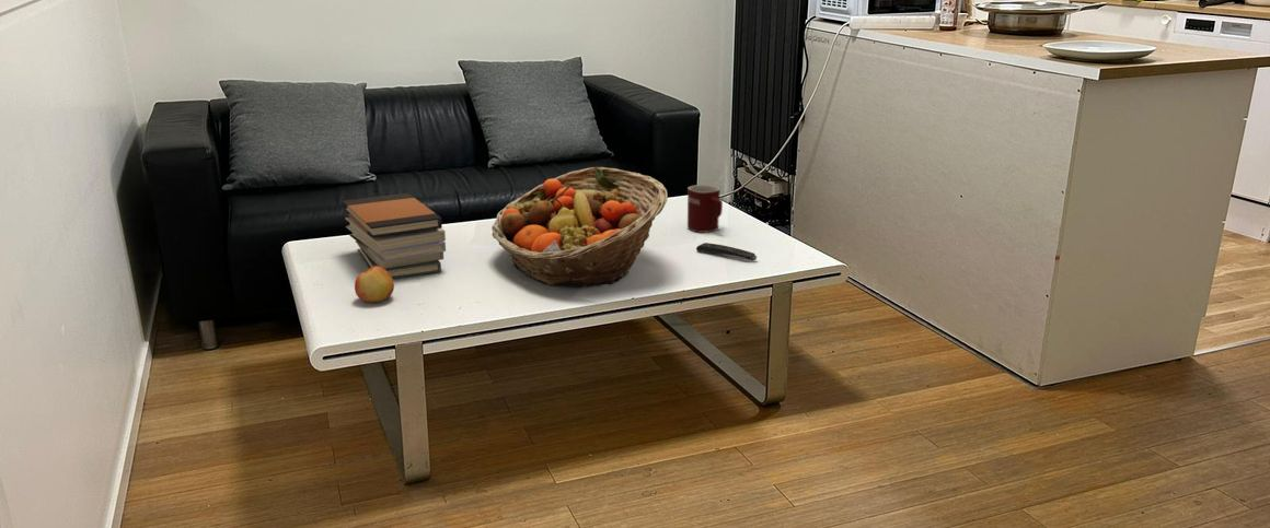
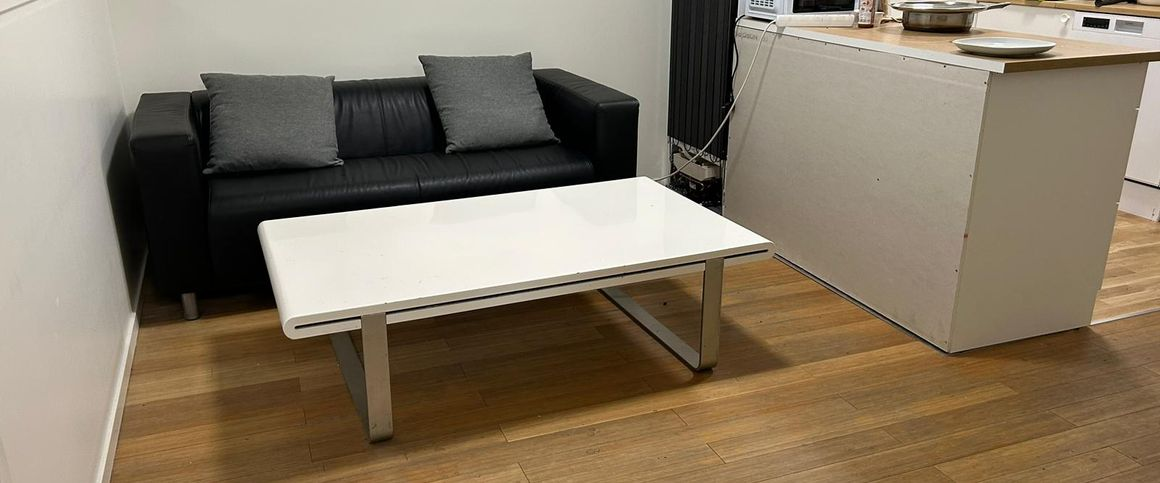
- remote control [695,242,758,261]
- mug [686,184,724,234]
- apple [354,266,395,304]
- book stack [342,192,447,280]
- fruit basket [490,166,669,288]
